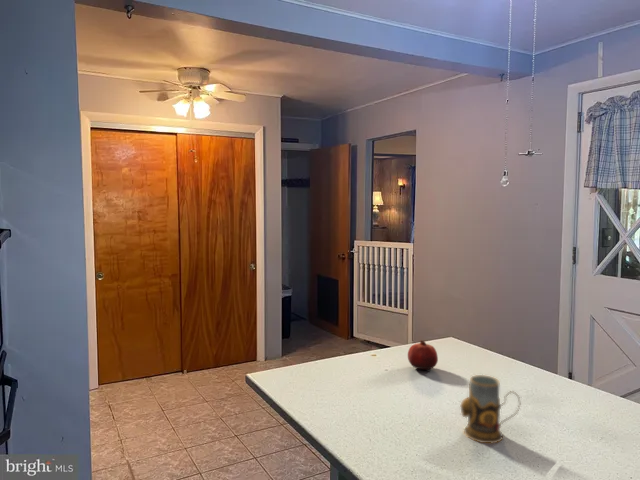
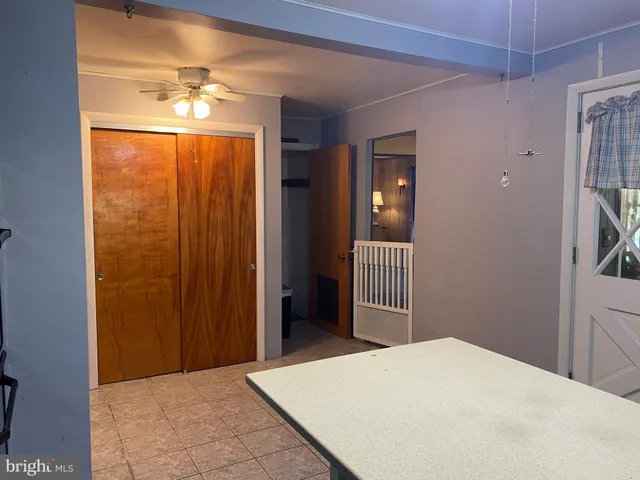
- fruit [407,339,439,370]
- mug [459,374,521,444]
